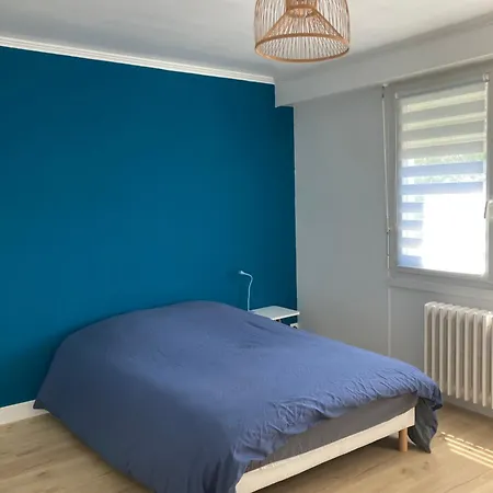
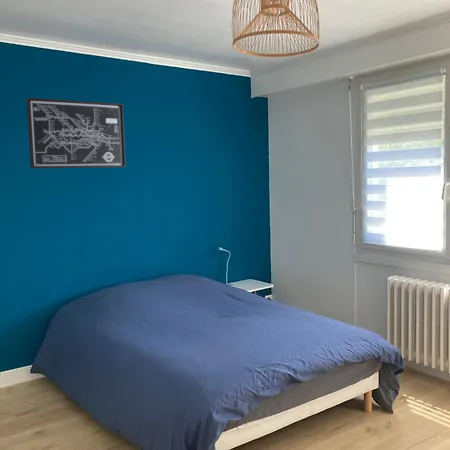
+ wall art [25,97,127,169]
